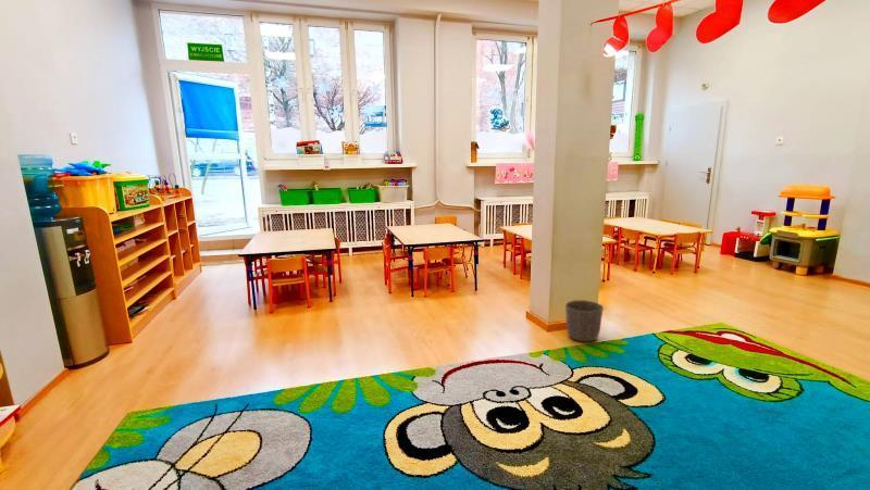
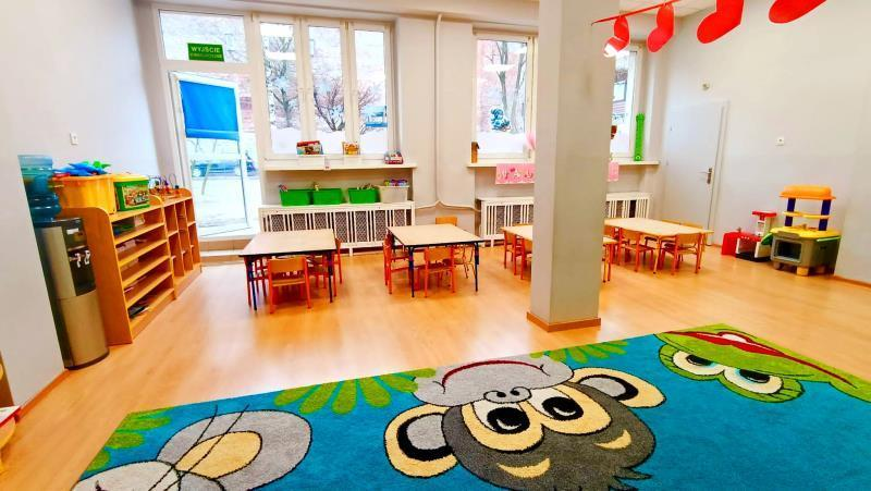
- waste basket [564,299,605,343]
